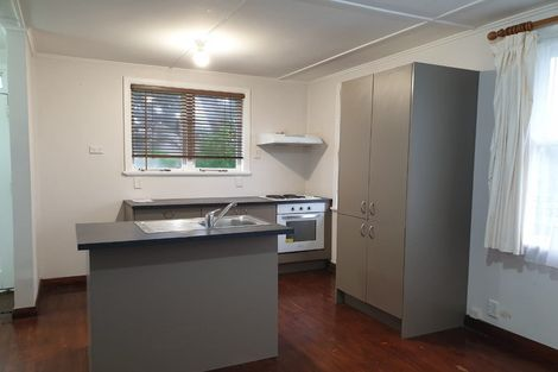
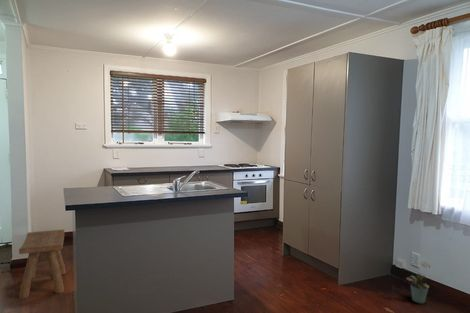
+ potted plant [405,273,430,304]
+ stool [18,229,67,300]
